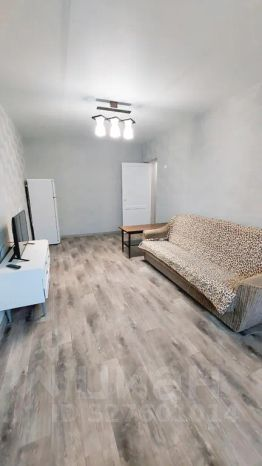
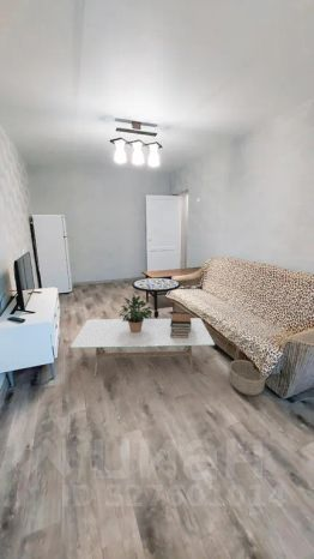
+ potted plant [117,293,153,333]
+ side table [131,277,181,319]
+ book stack [170,311,192,338]
+ coffee table [70,317,216,378]
+ basket [228,339,267,397]
